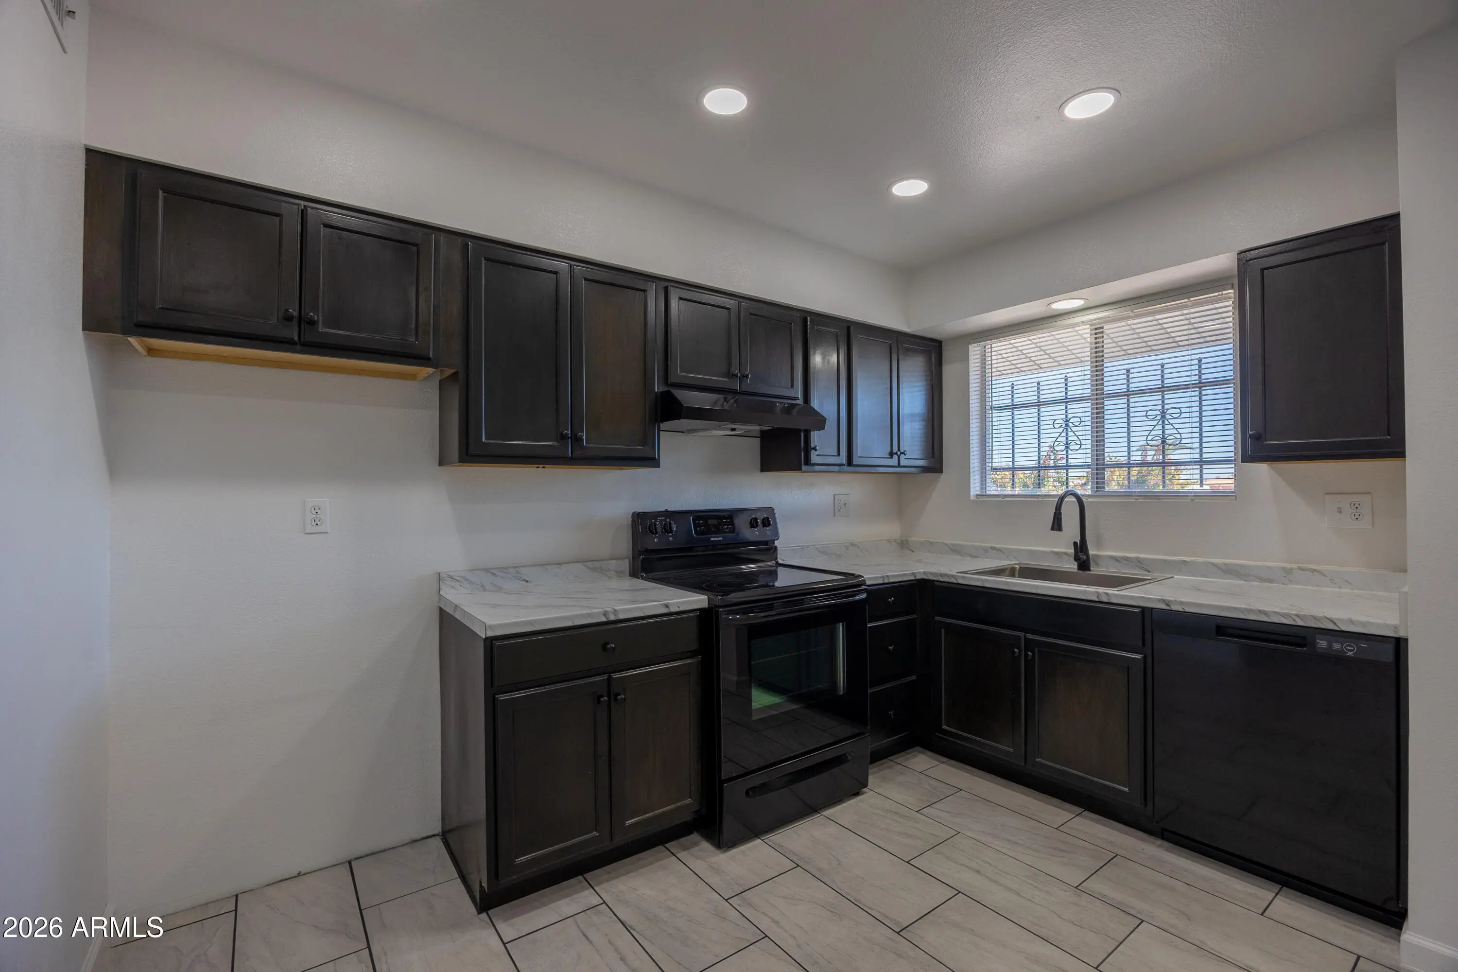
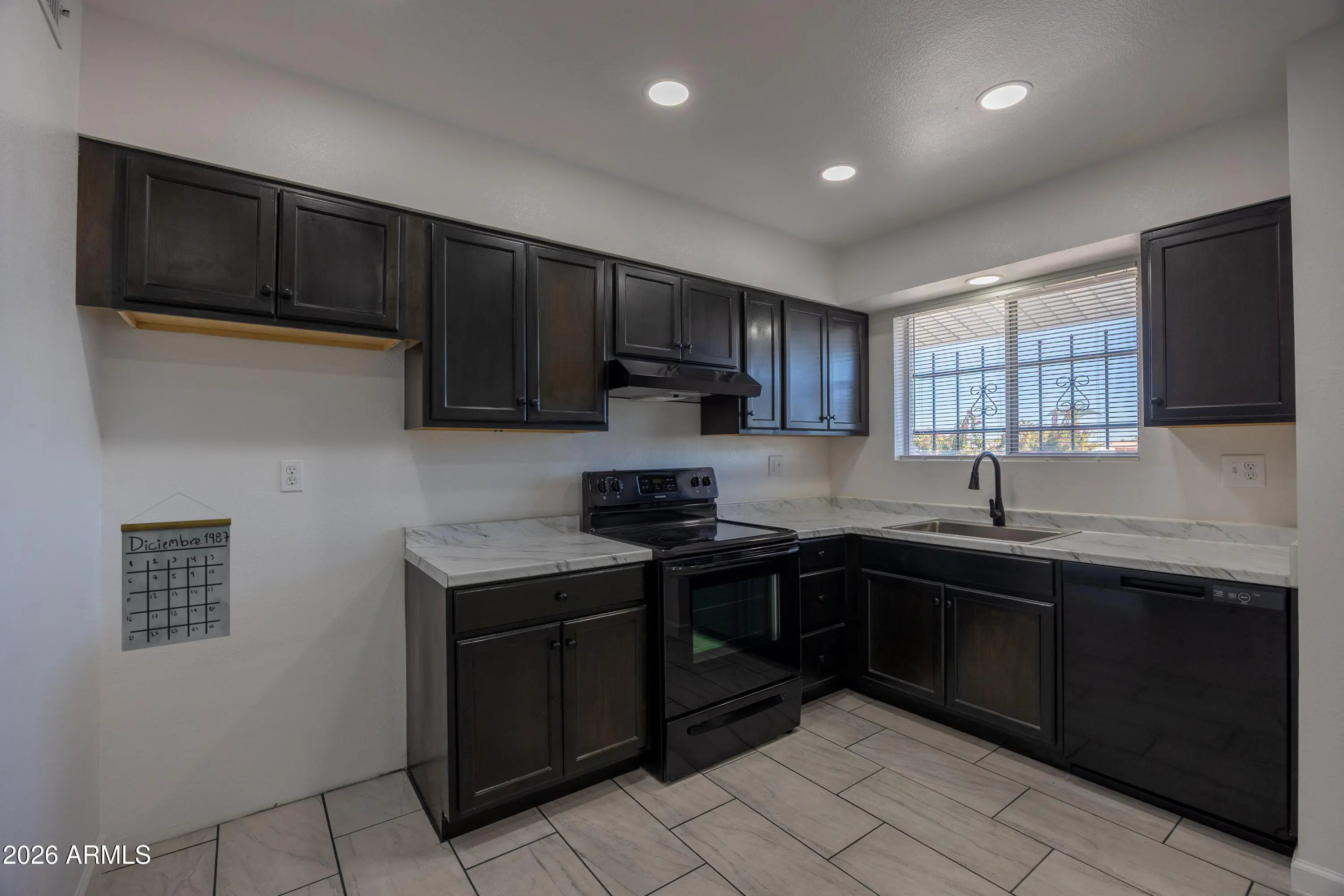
+ calendar [121,492,232,652]
